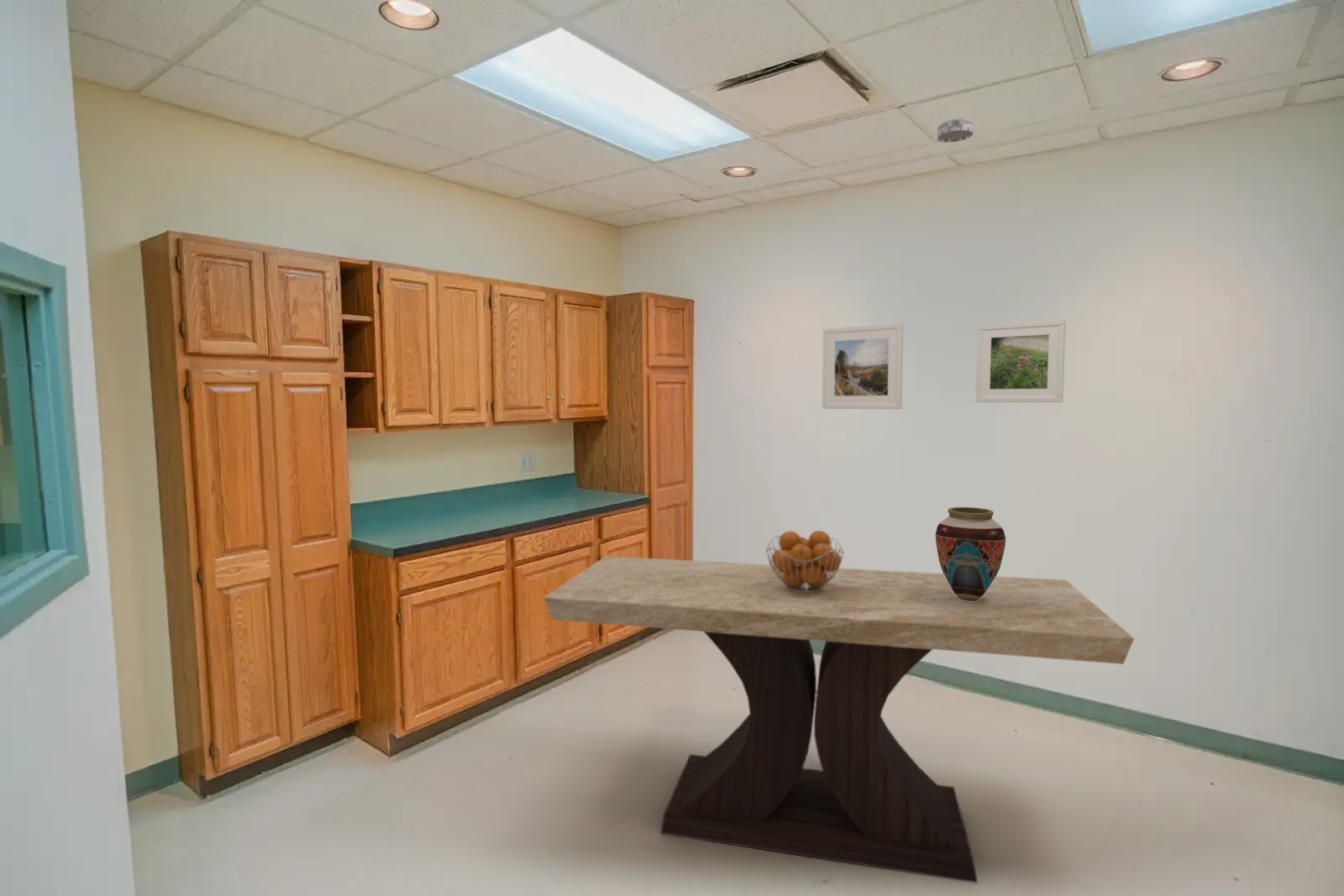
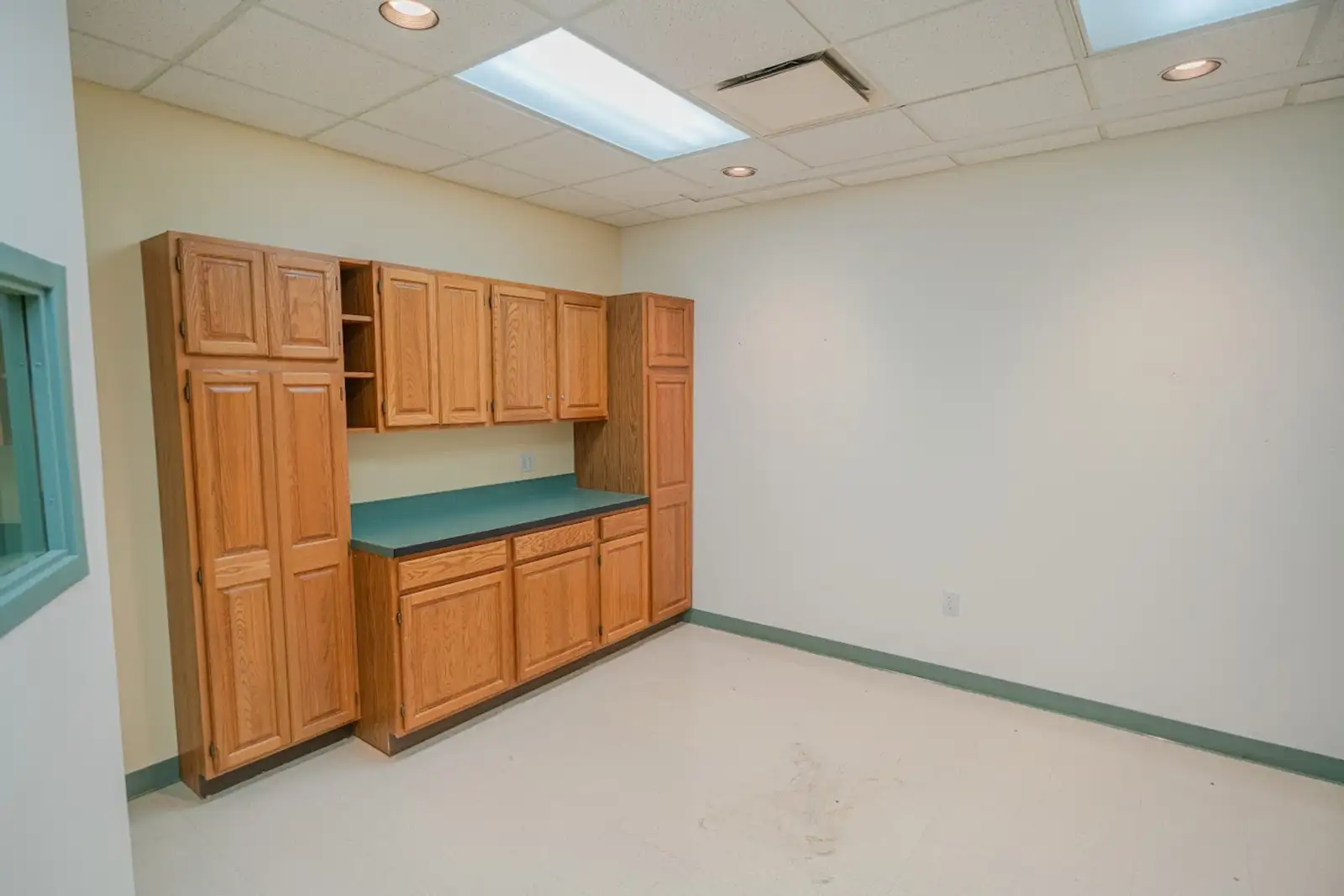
- vase [935,506,1006,601]
- table [543,555,1135,883]
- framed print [822,322,904,410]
- fruit basket [765,530,845,593]
- smoke detector [937,118,974,144]
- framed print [975,319,1067,403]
